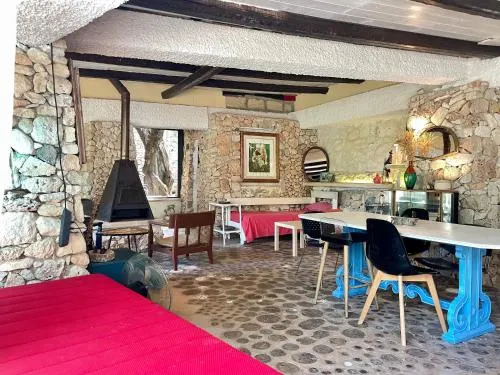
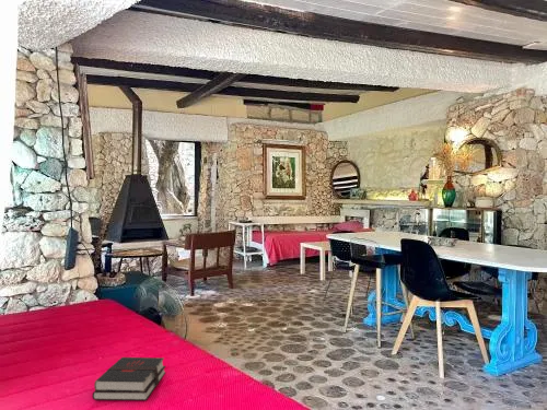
+ hardback book [91,356,167,401]
